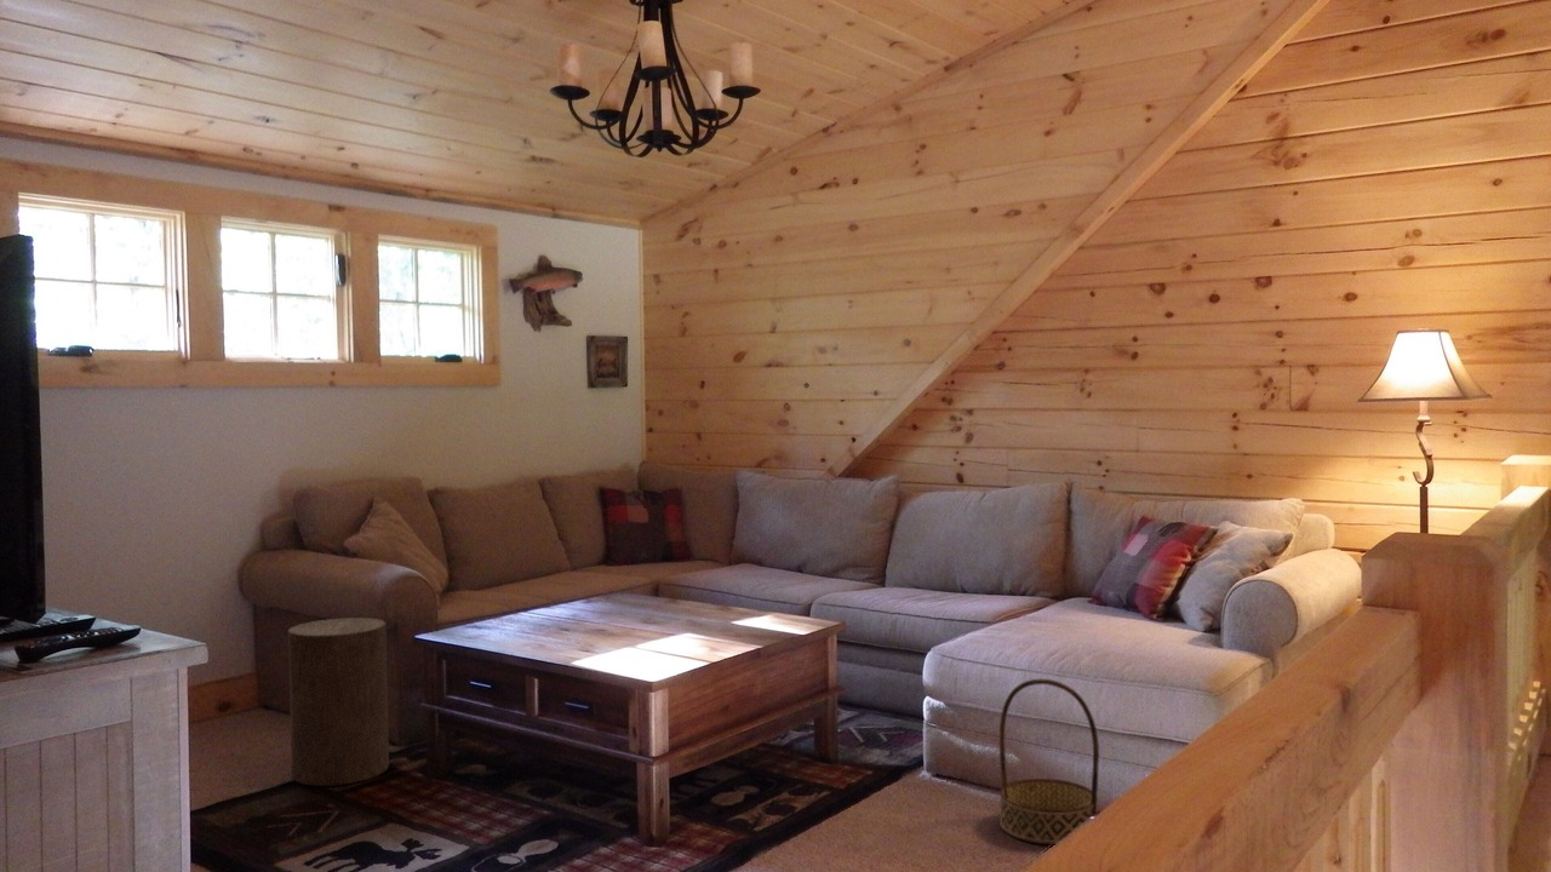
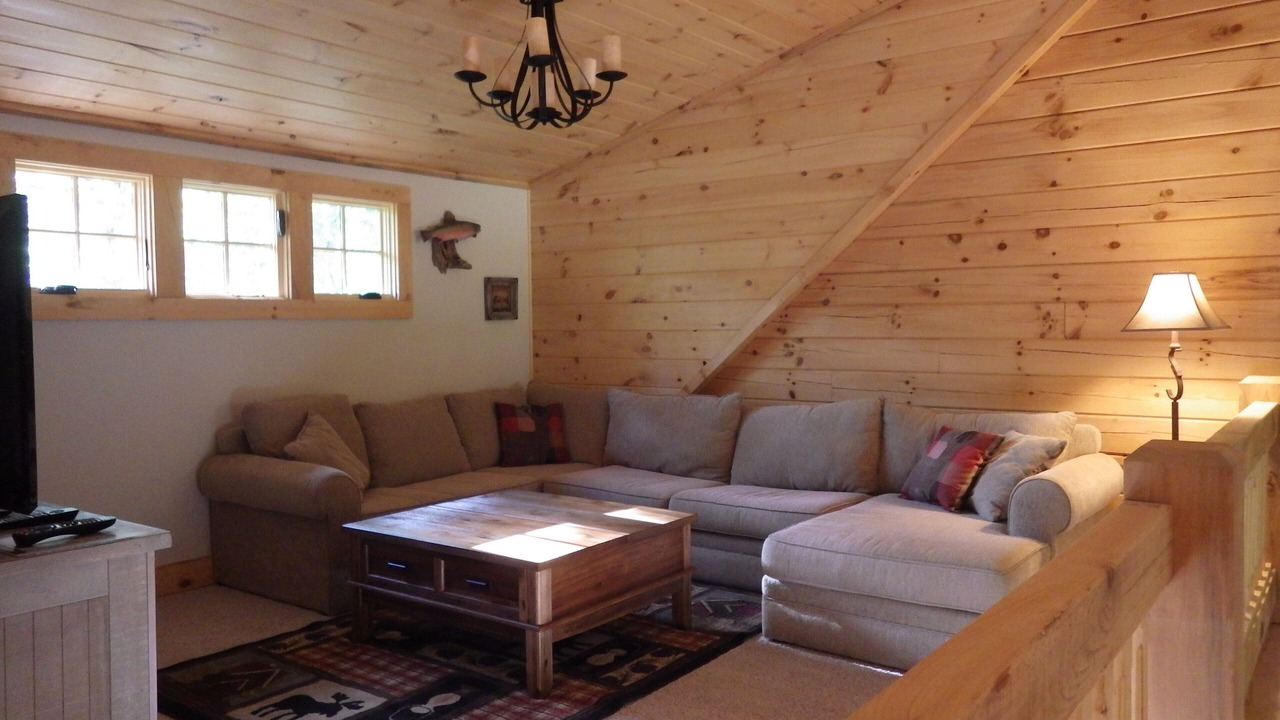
- stool [287,616,390,787]
- basket [998,678,1100,847]
